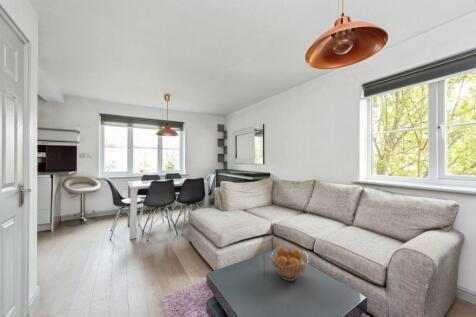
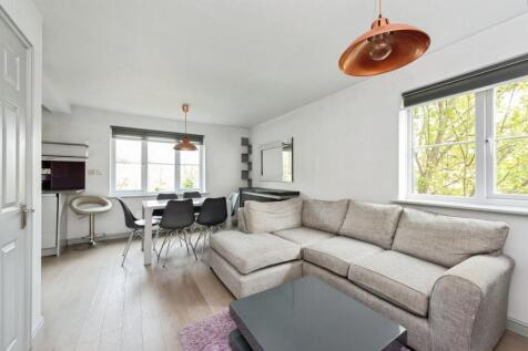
- fruit basket [269,245,309,282]
